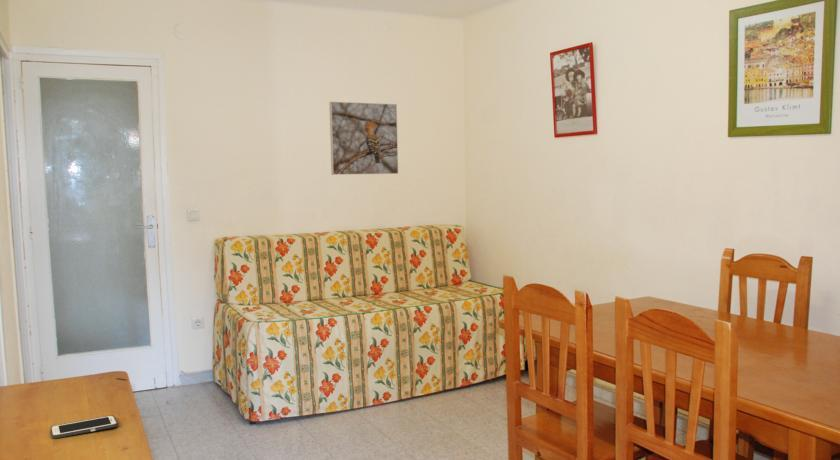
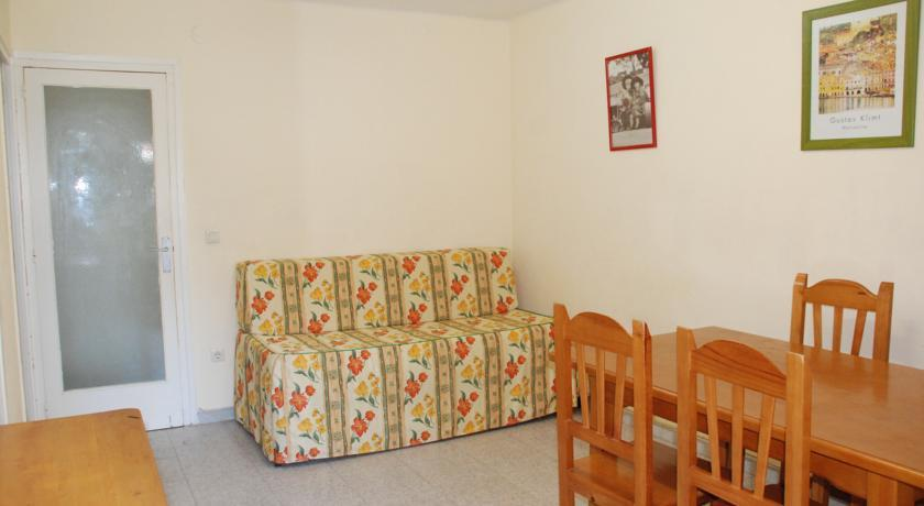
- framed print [328,101,399,176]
- cell phone [49,414,119,439]
